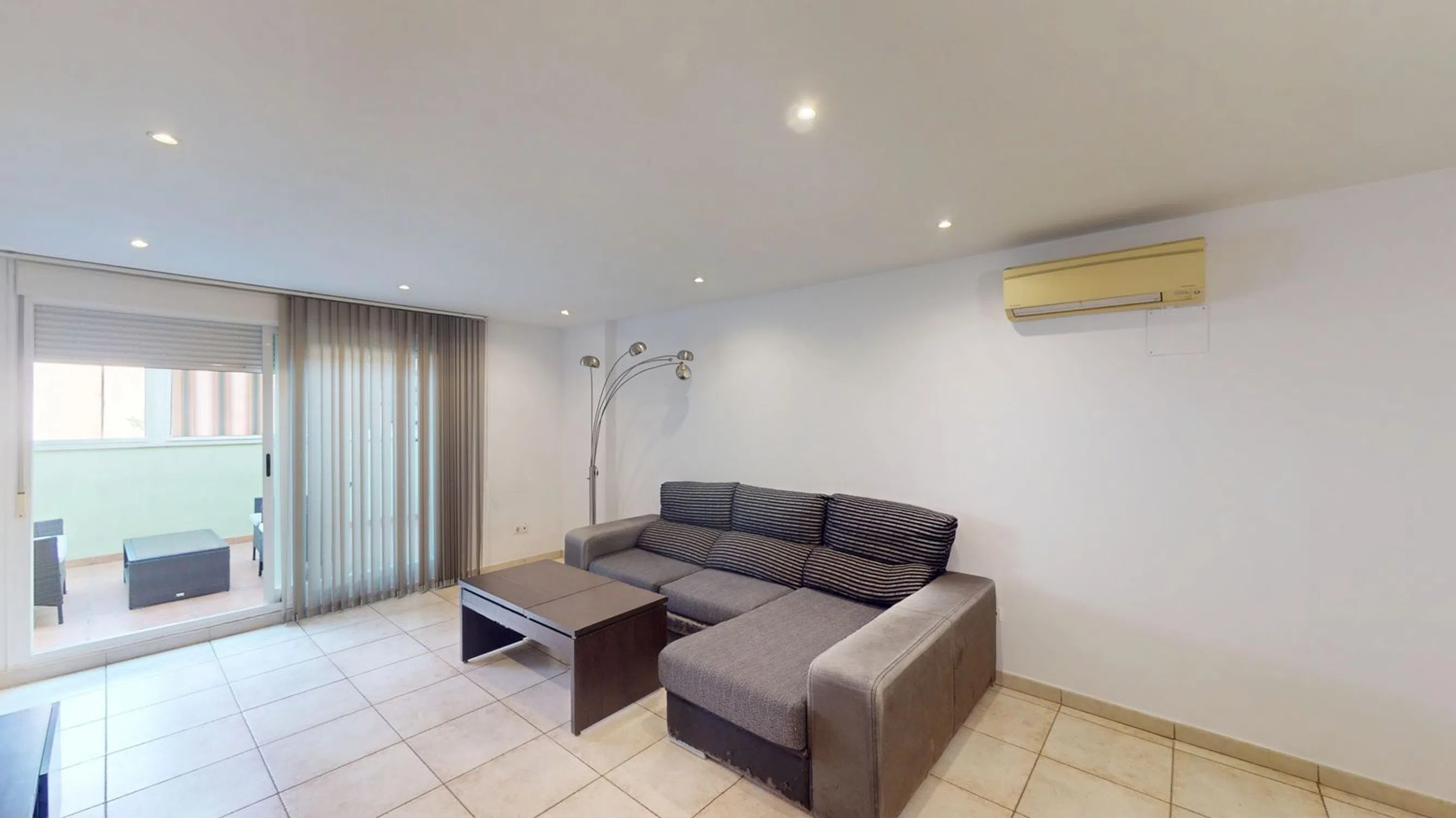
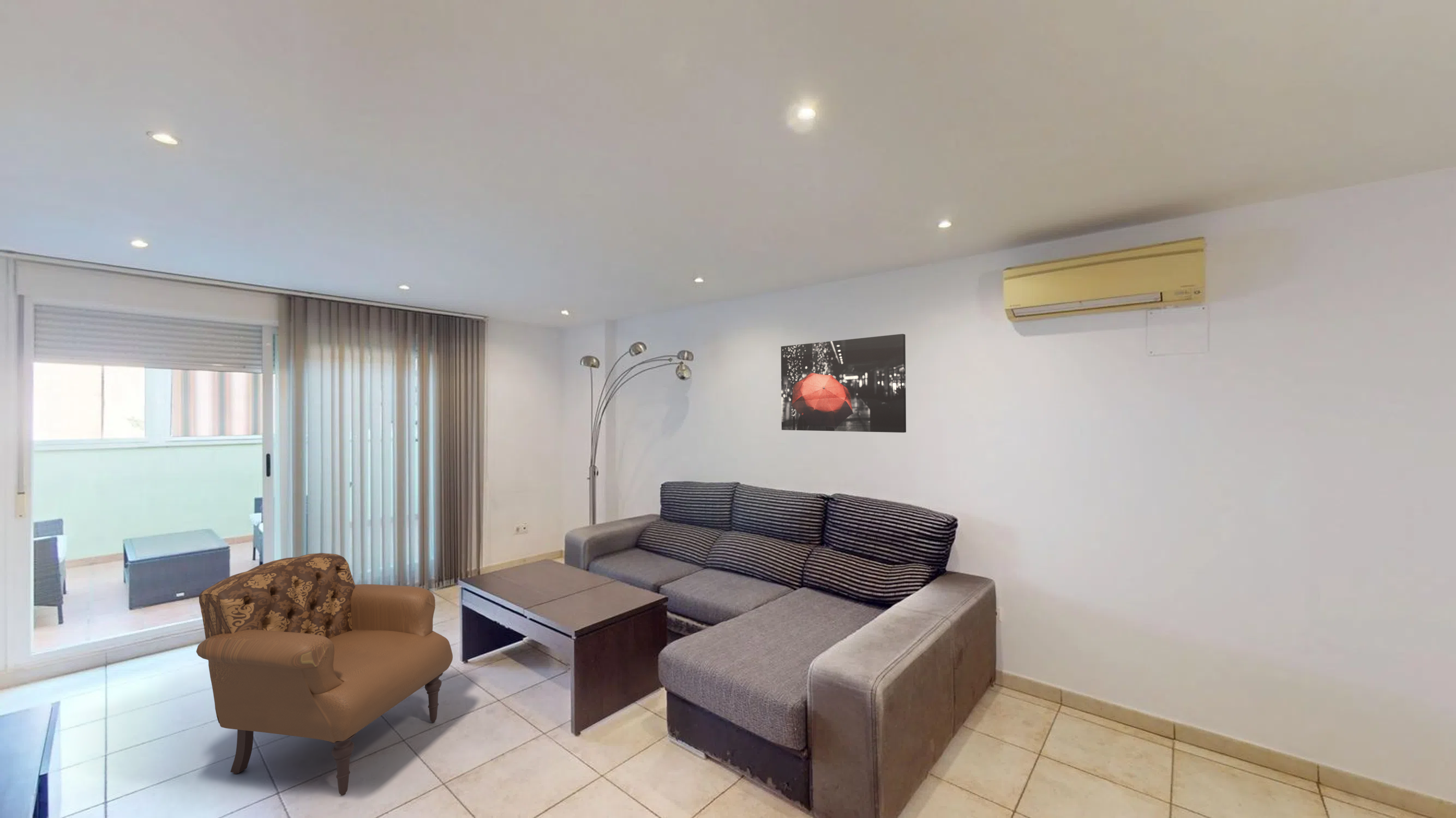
+ armchair [196,552,453,796]
+ wall art [781,333,907,433]
